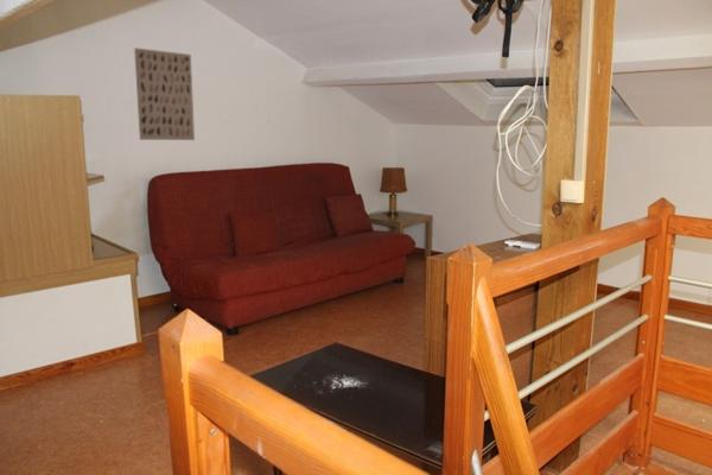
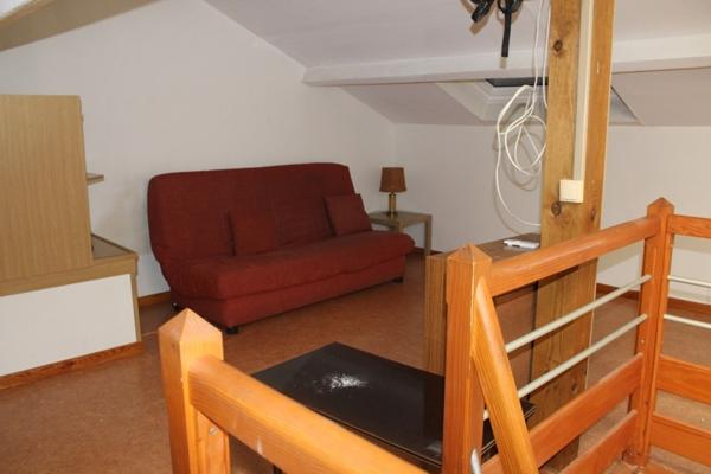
- wall art [133,48,196,141]
